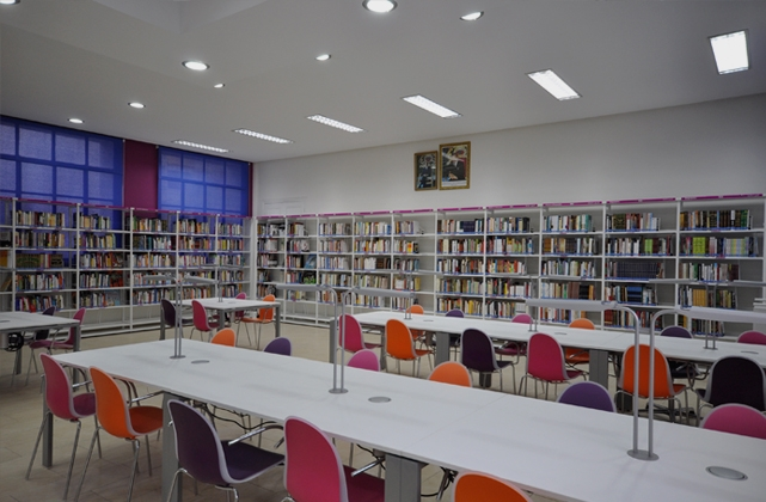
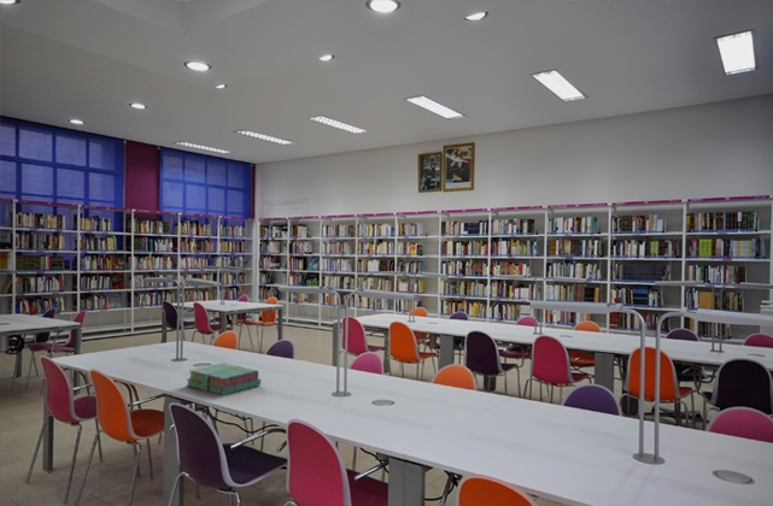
+ stack of books [186,363,262,396]
